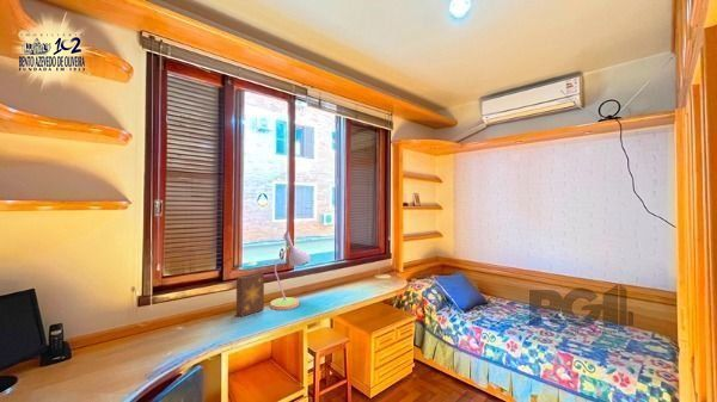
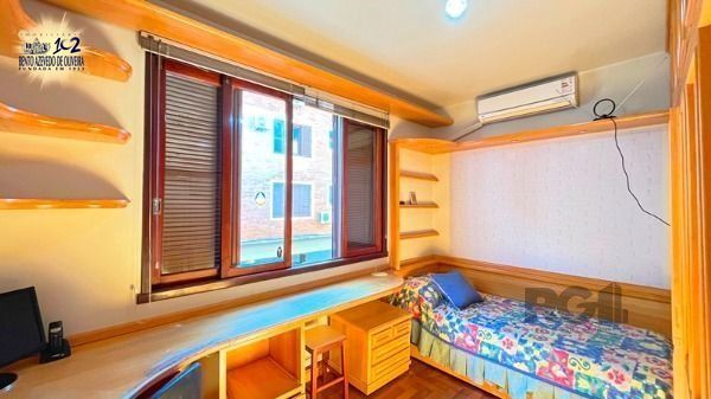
- book [235,272,265,317]
- desk lamp [269,230,312,311]
